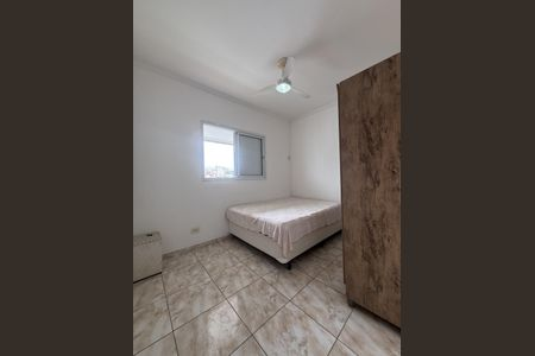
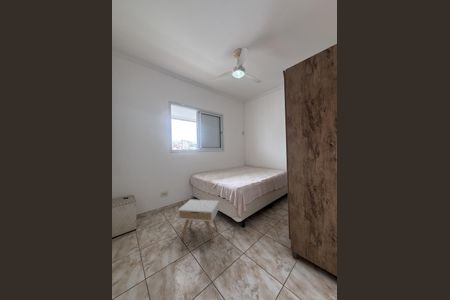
+ nightstand [177,198,220,243]
